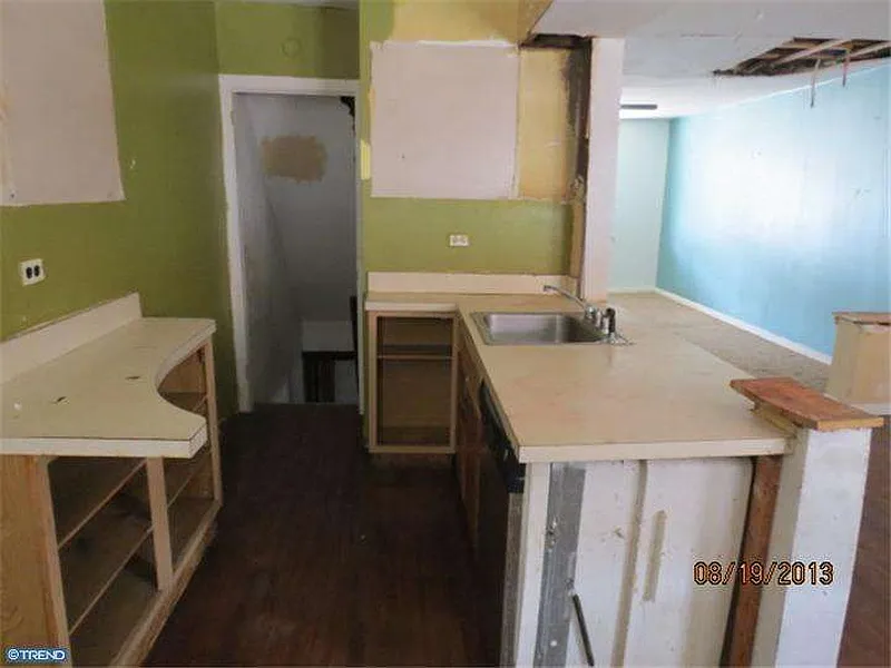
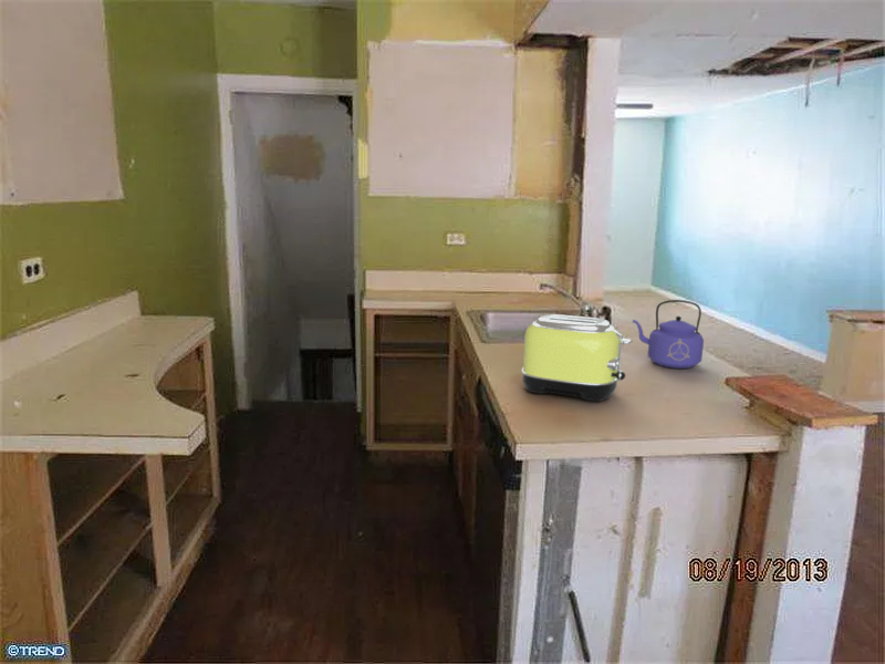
+ toaster [520,313,632,403]
+ kettle [632,299,705,370]
